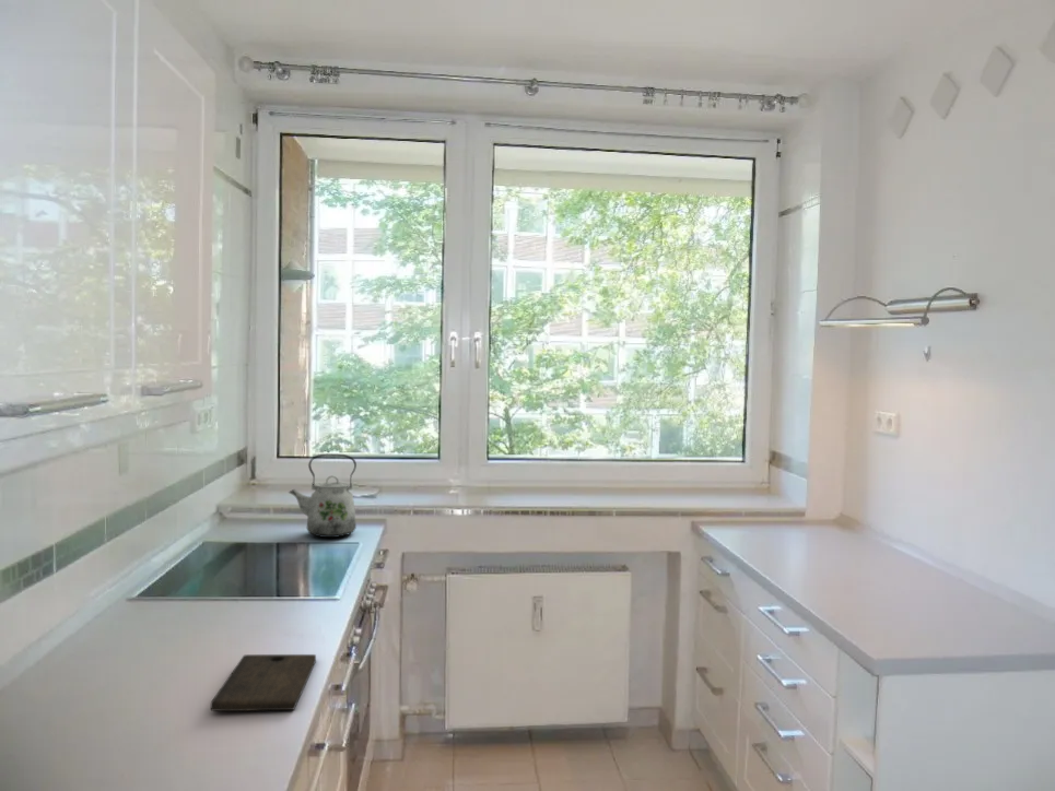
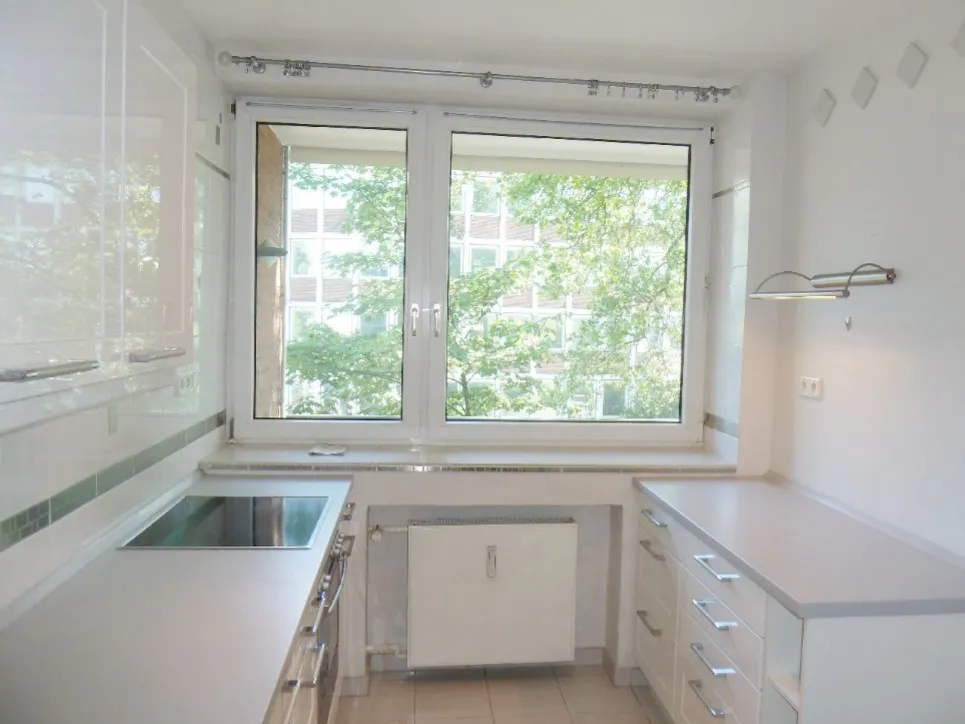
- kettle [288,453,357,539]
- cutting board [210,653,317,712]
